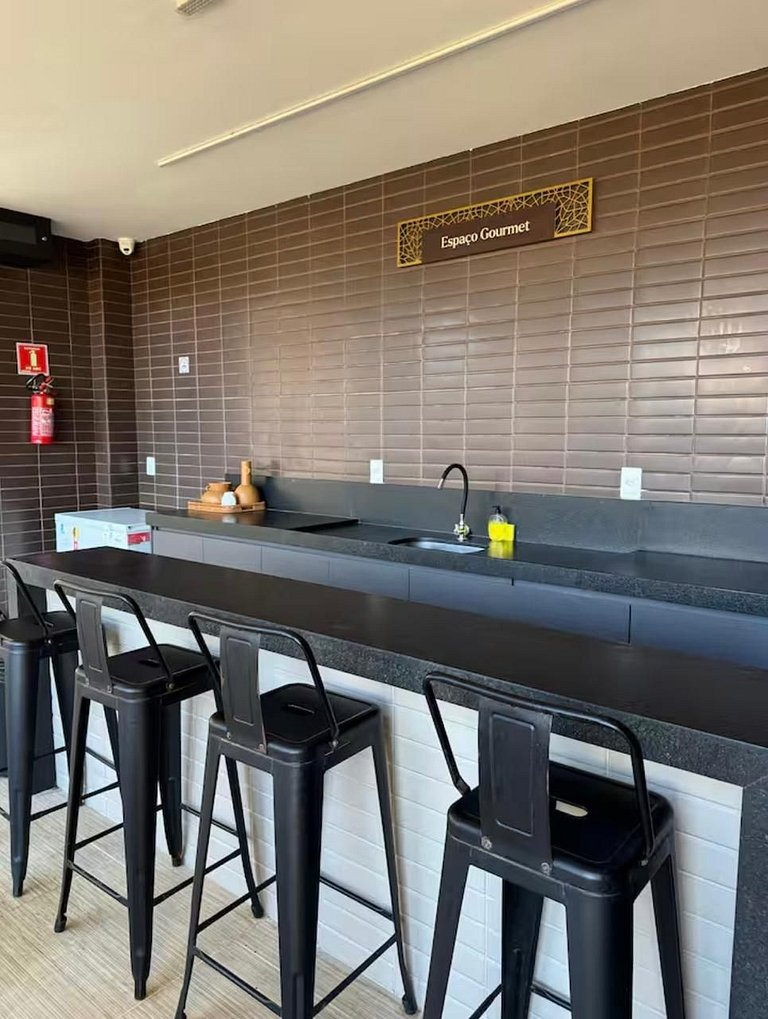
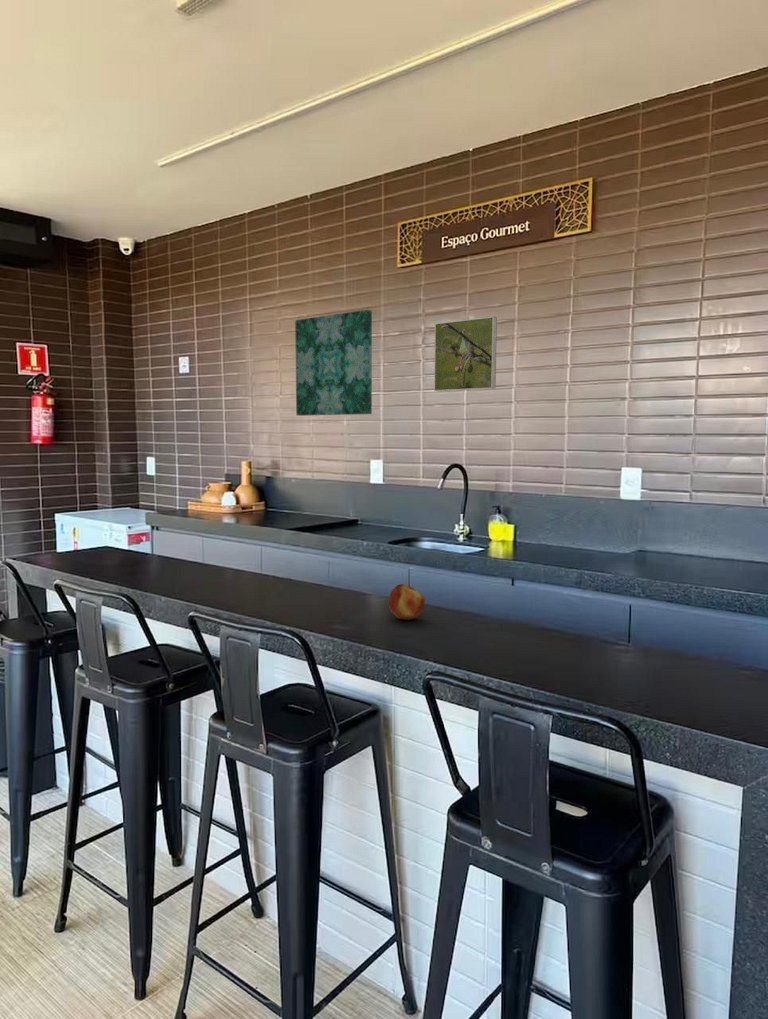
+ fruit [388,583,426,621]
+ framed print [433,316,498,392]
+ wall art [294,309,373,417]
